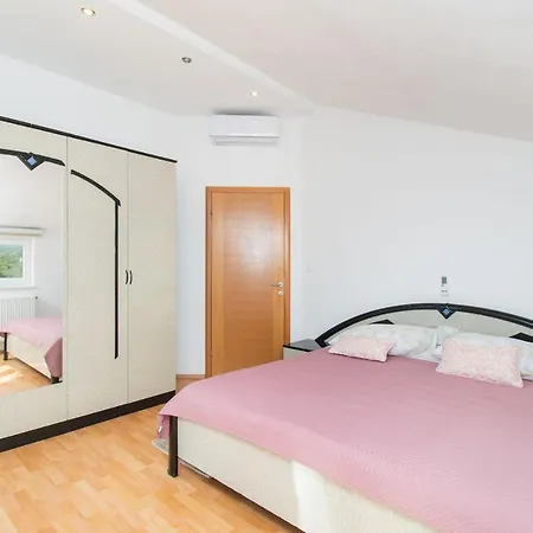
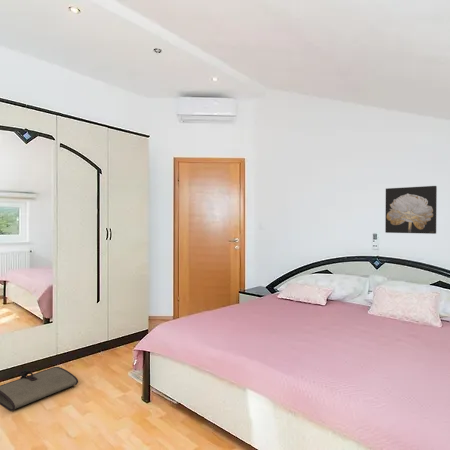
+ wall art [384,185,438,235]
+ tool roll [0,366,79,412]
